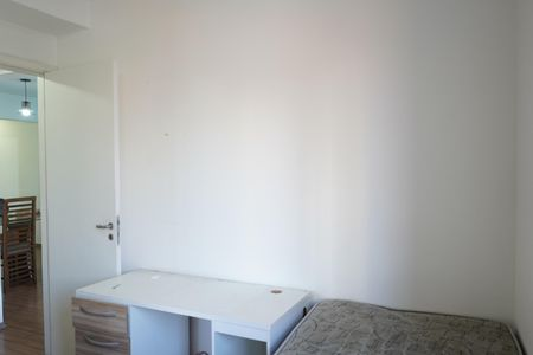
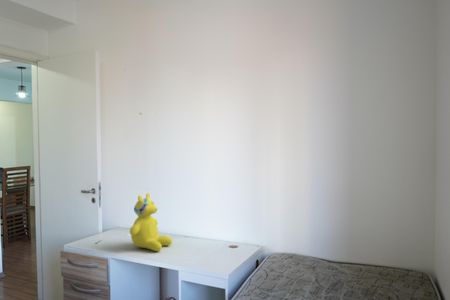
+ teddy bear [129,192,173,252]
